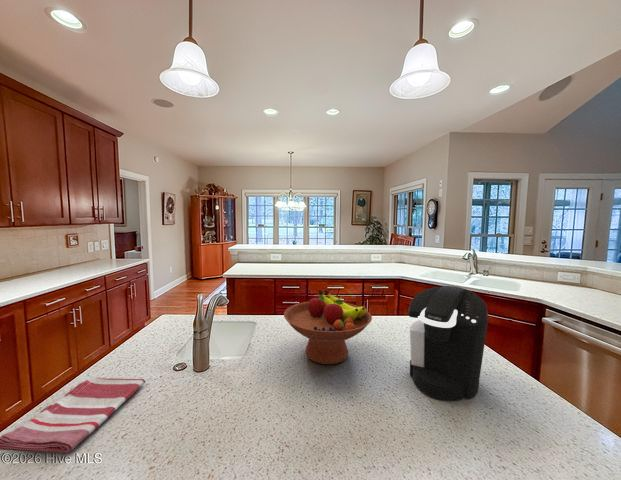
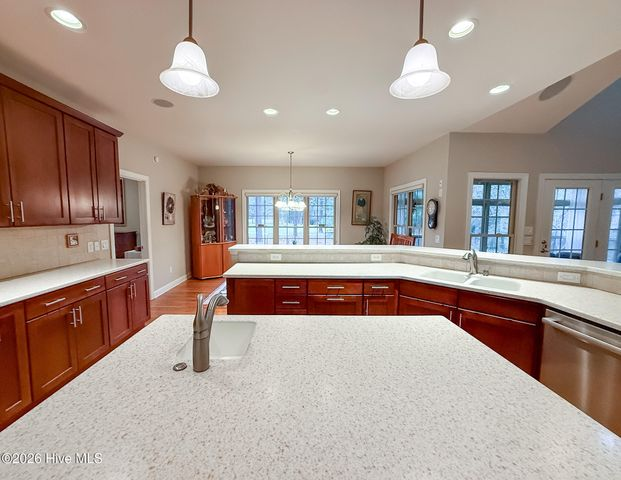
- coffee maker [407,285,489,402]
- fruit bowl [283,289,373,365]
- dish towel [0,376,146,454]
